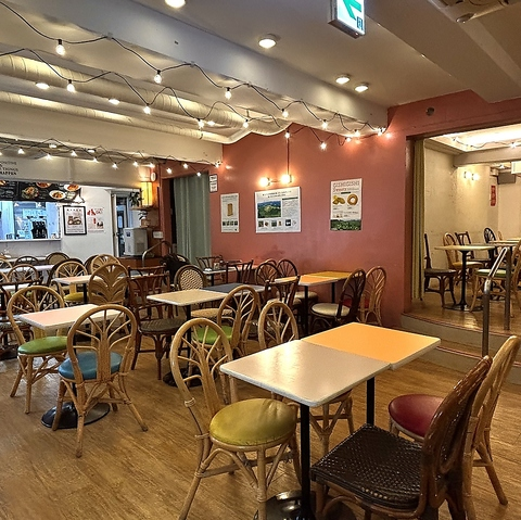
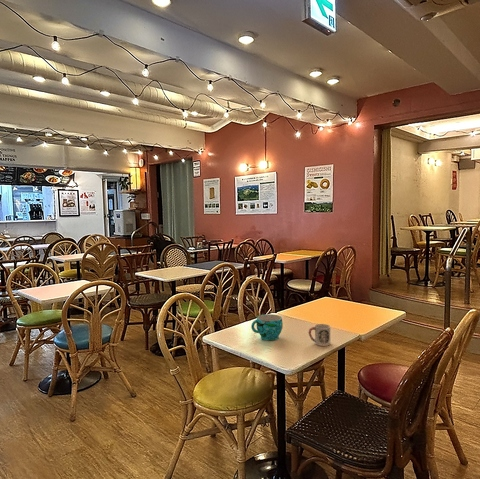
+ cup [308,323,331,347]
+ cup [250,313,284,341]
